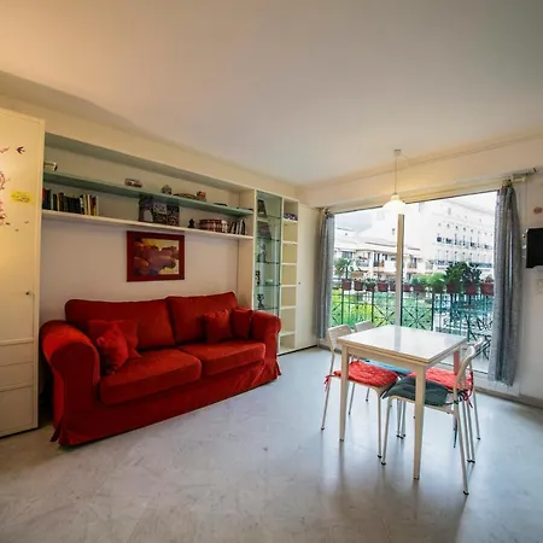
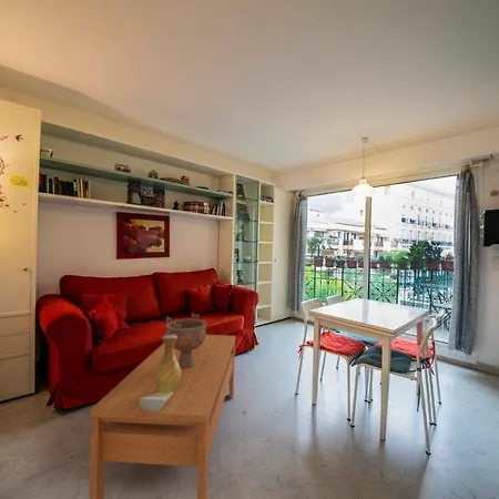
+ decorative bowl [165,312,207,367]
+ coffee table [89,334,236,499]
+ vase [139,334,181,411]
